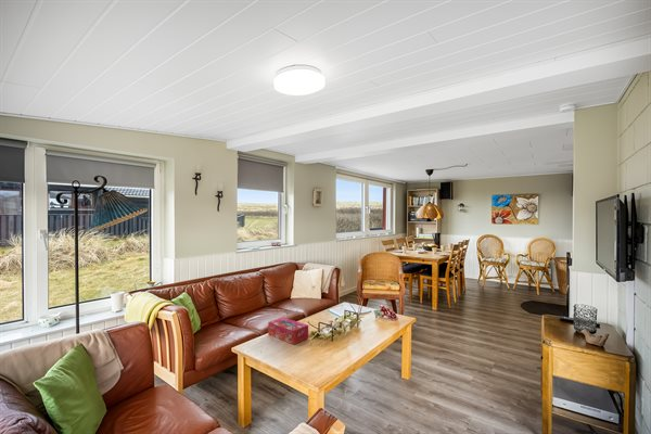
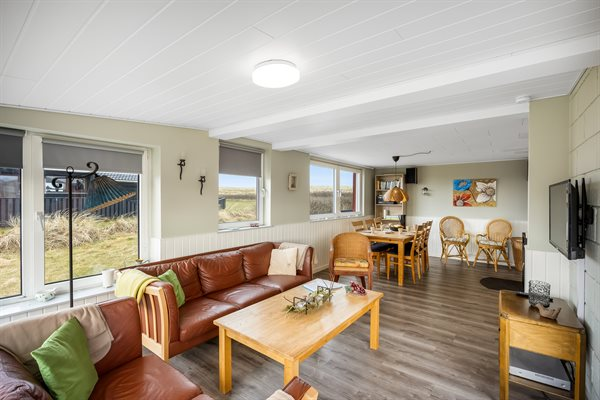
- tissue box [267,316,309,345]
